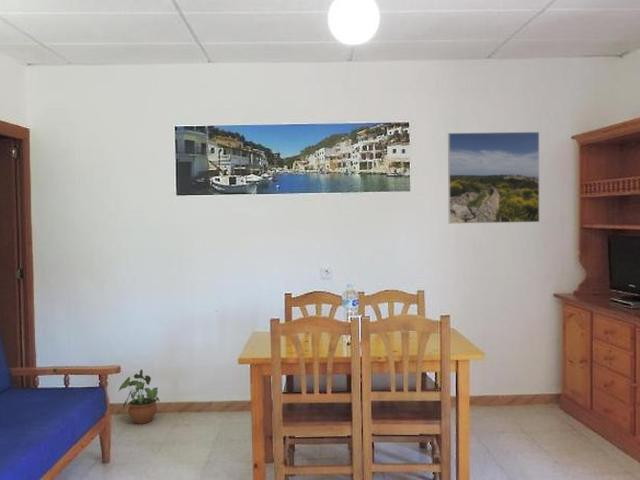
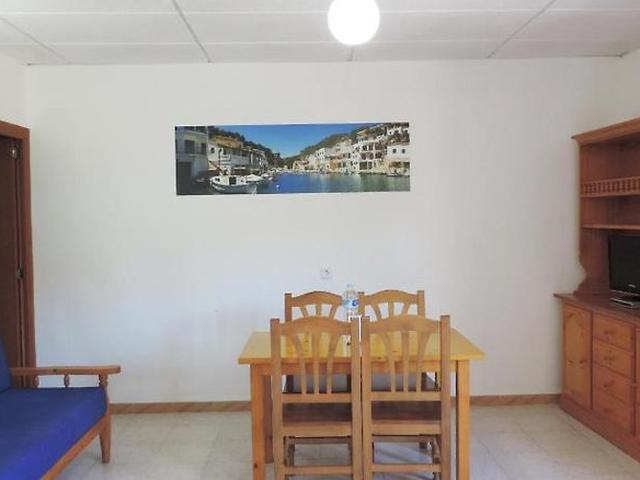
- potted plant [117,368,161,425]
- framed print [447,131,540,225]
